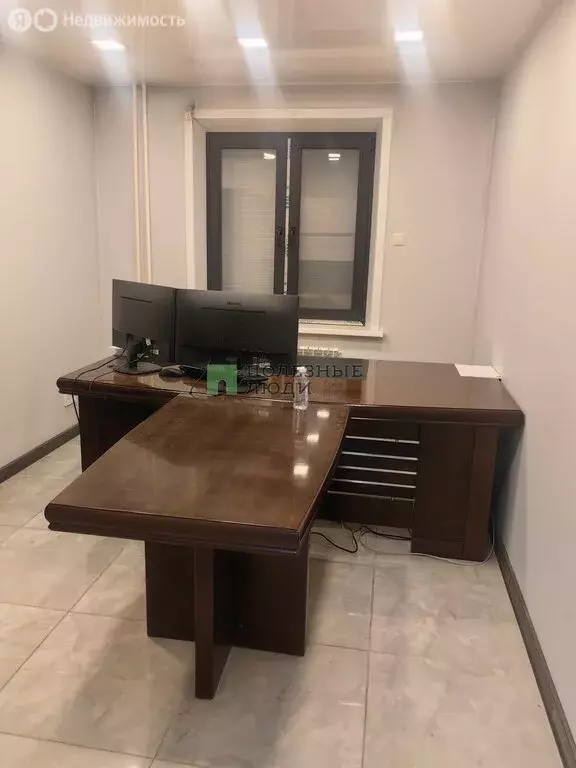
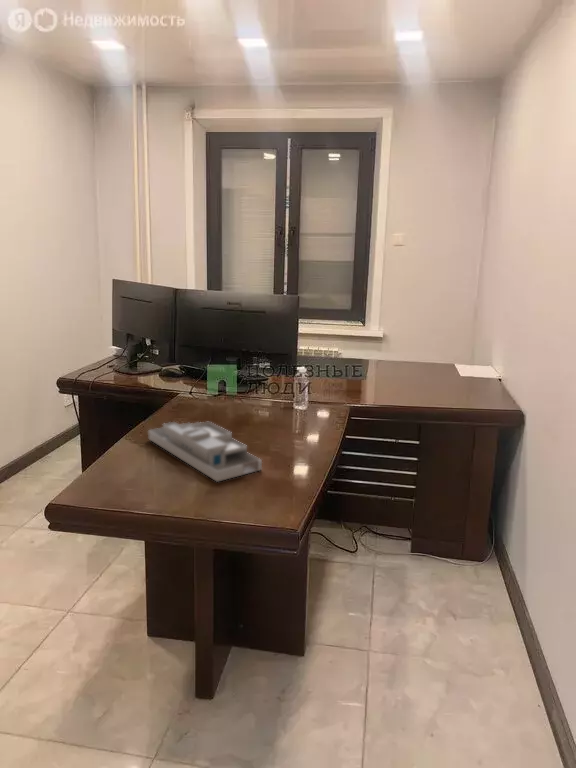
+ desk organizer [147,421,263,483]
